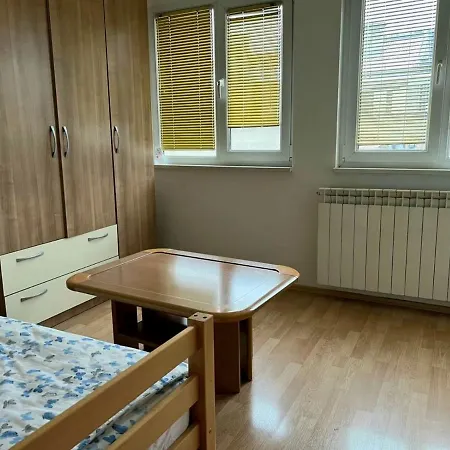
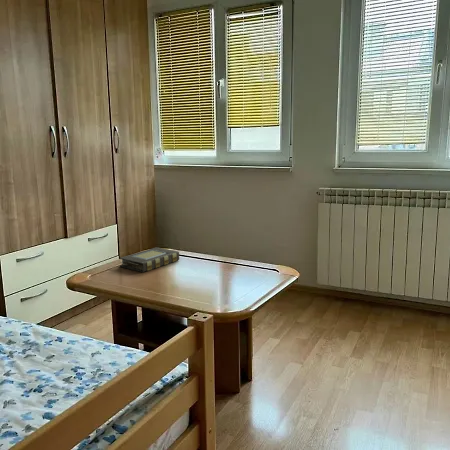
+ book [119,246,180,273]
